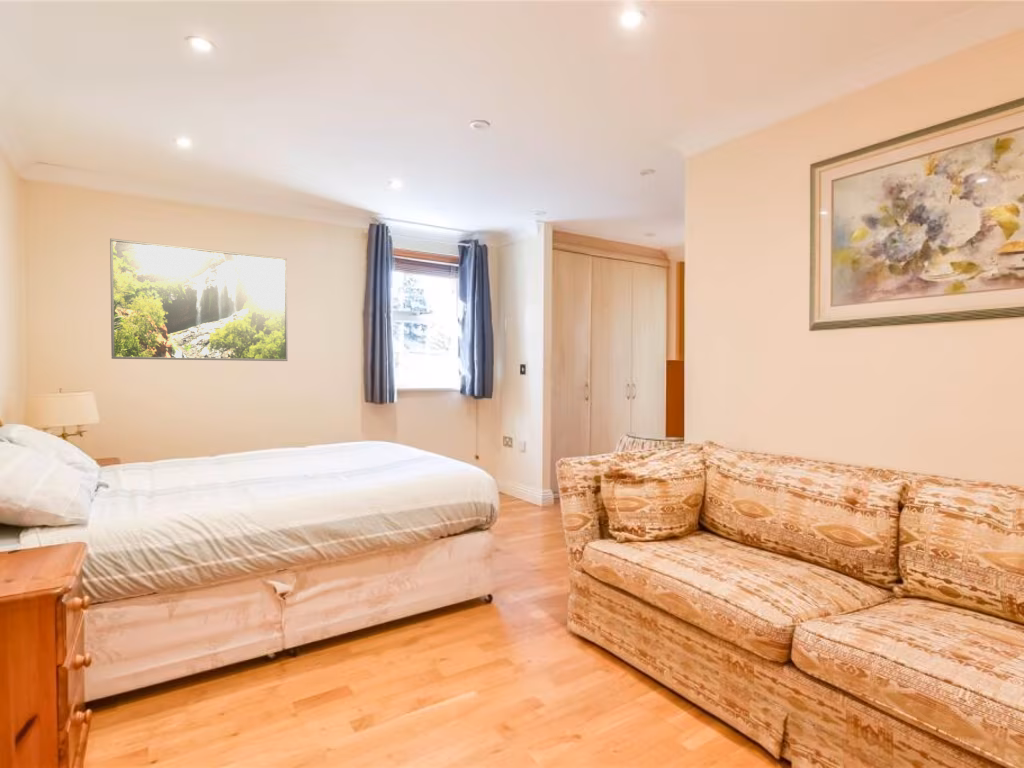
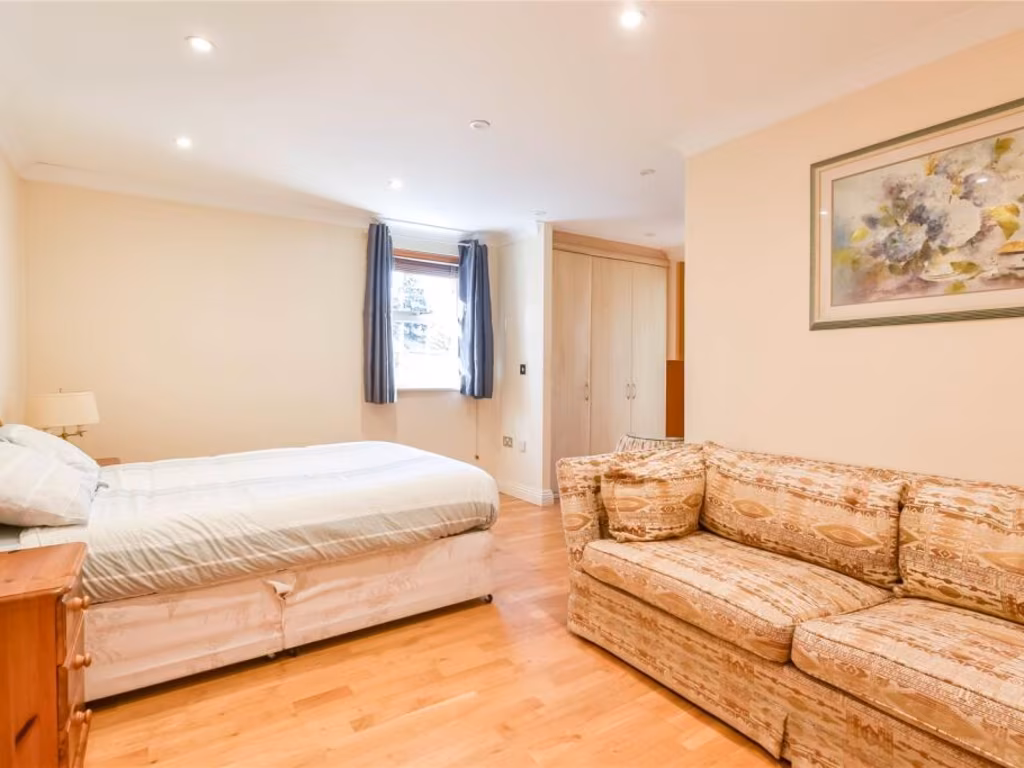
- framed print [109,238,289,362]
